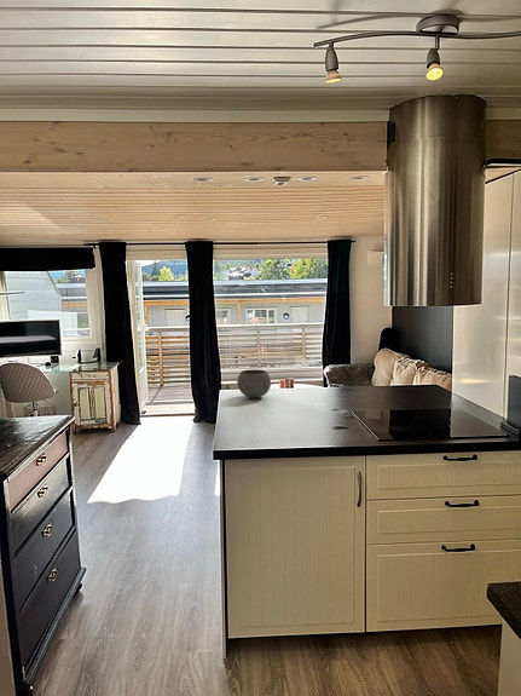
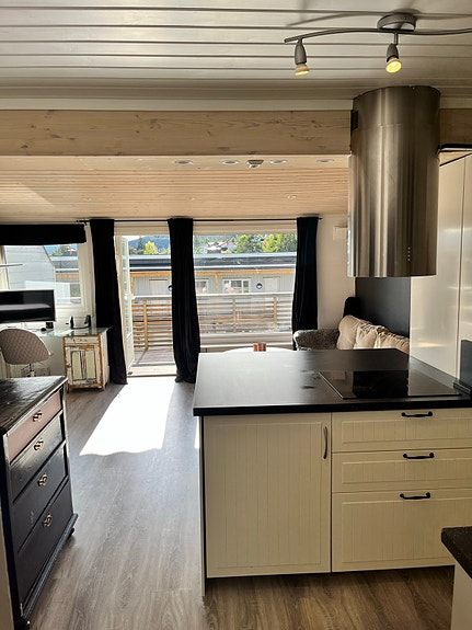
- bowl [236,368,272,399]
